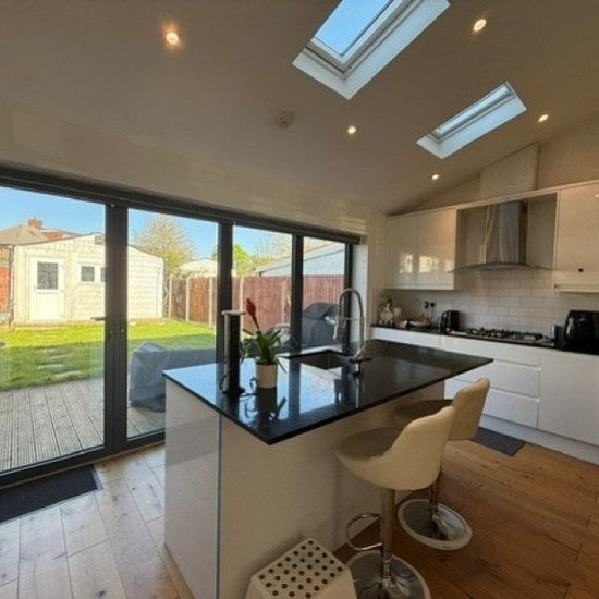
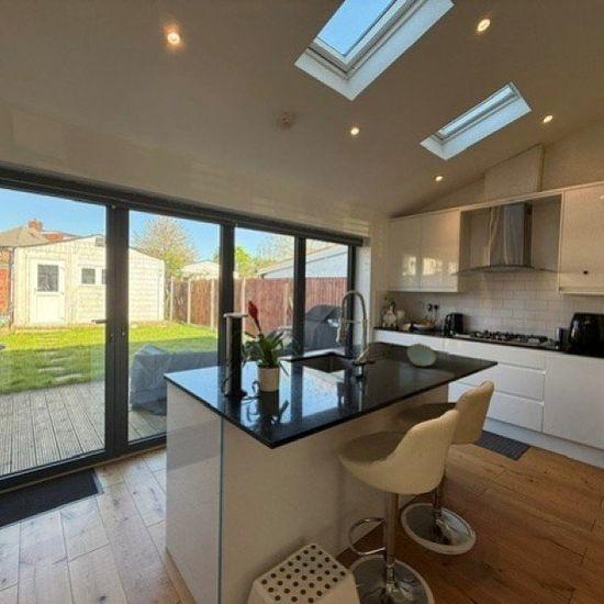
+ decorative bowl [406,342,437,368]
